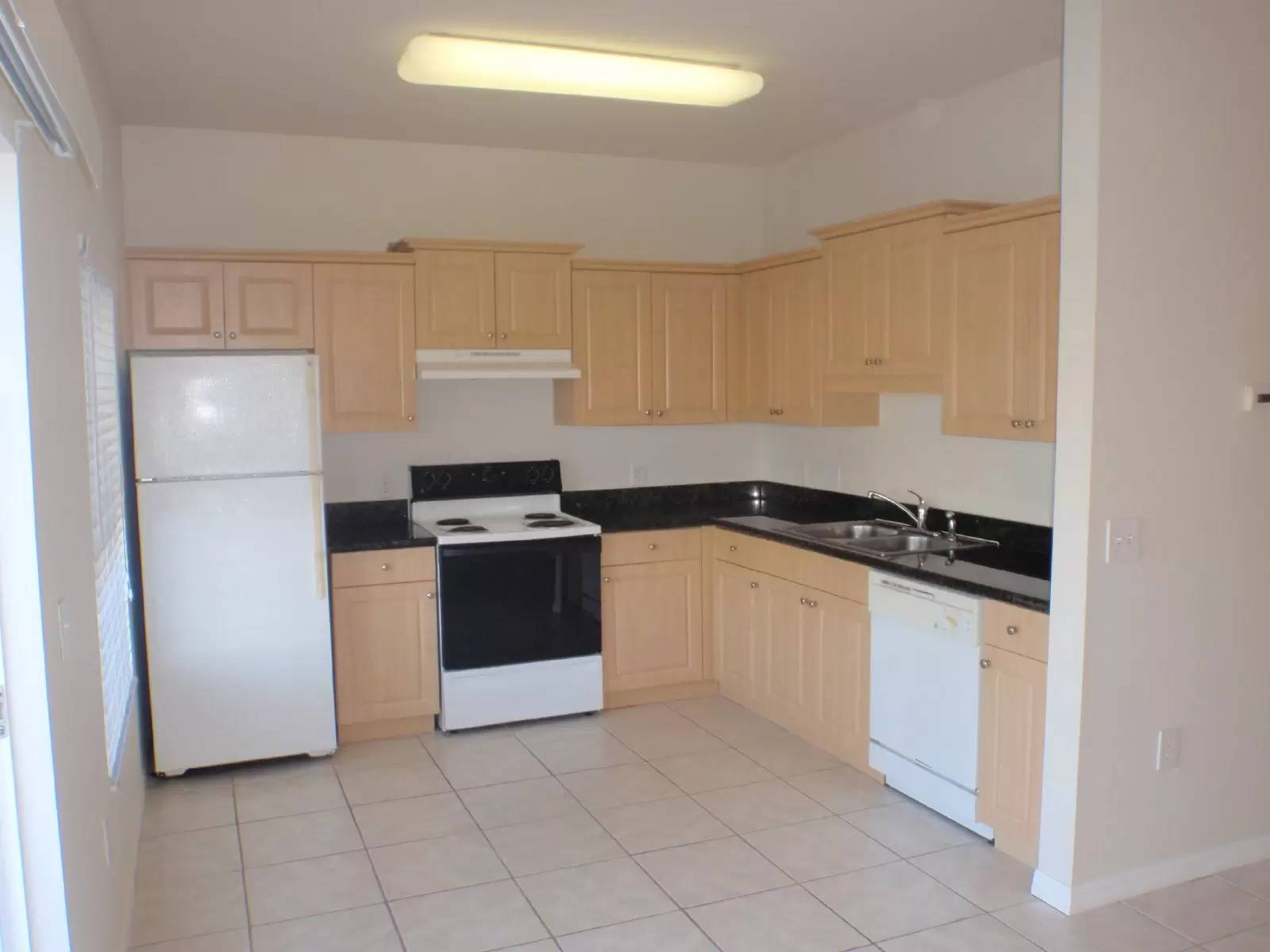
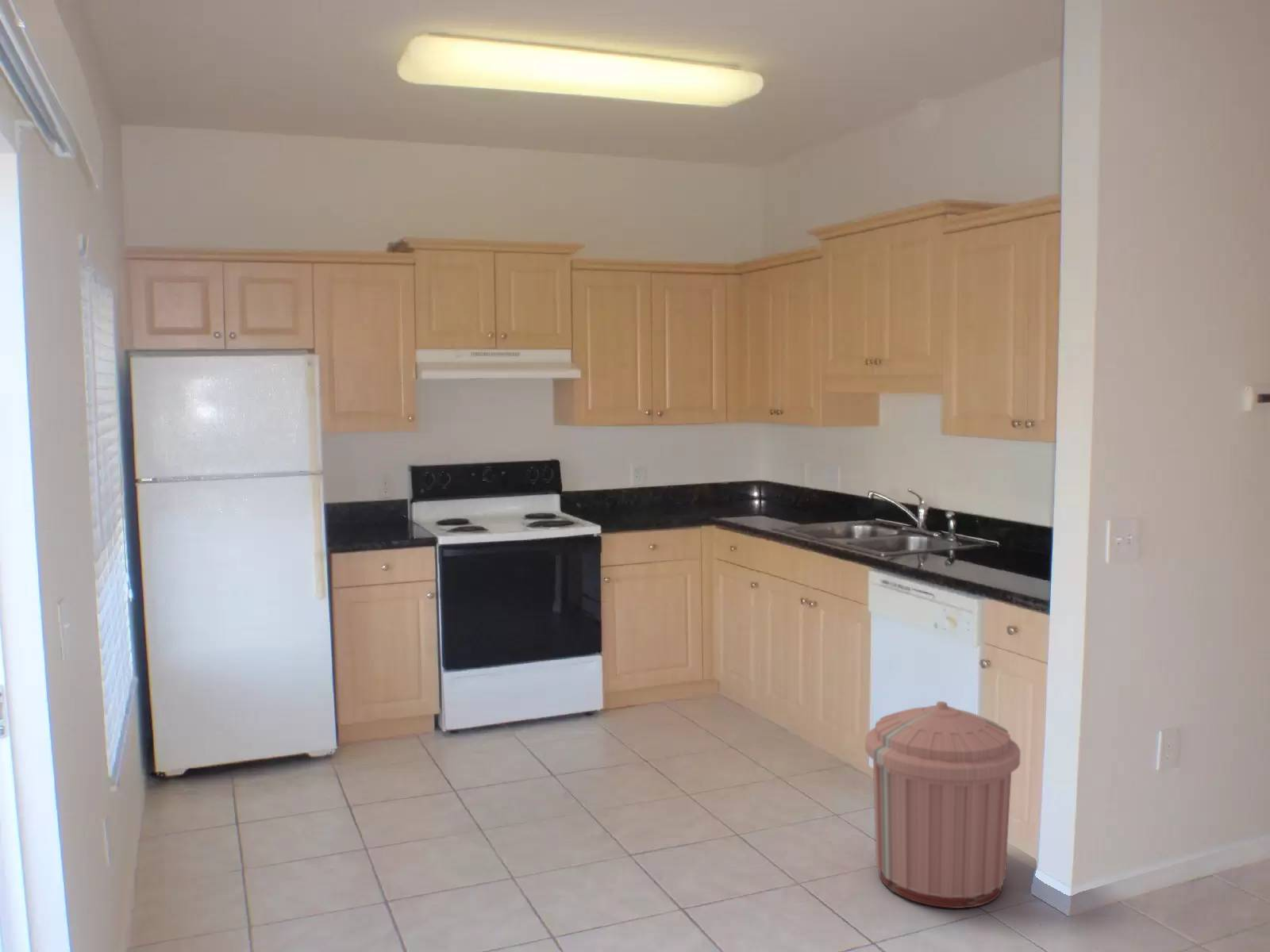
+ trash can [864,701,1022,909]
